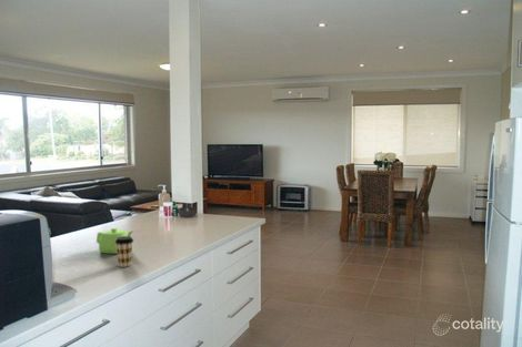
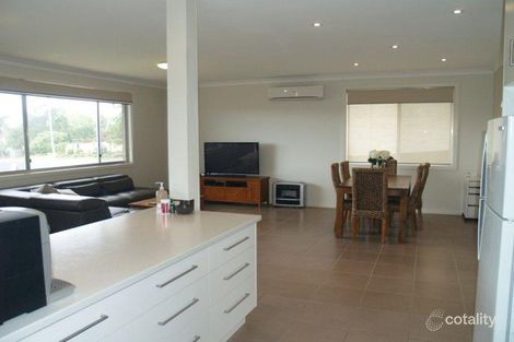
- coffee cup [116,236,134,268]
- teapot [96,227,135,255]
